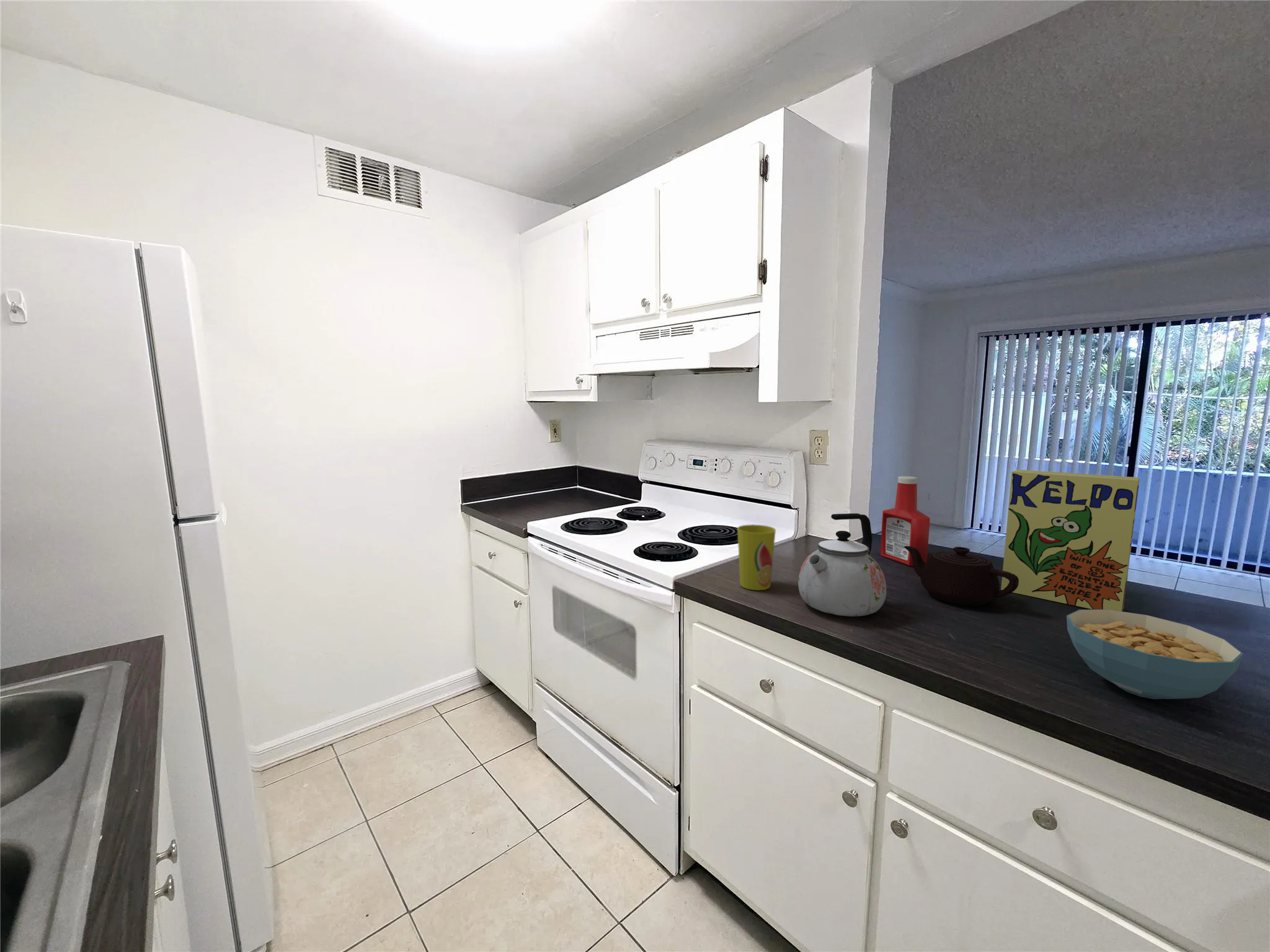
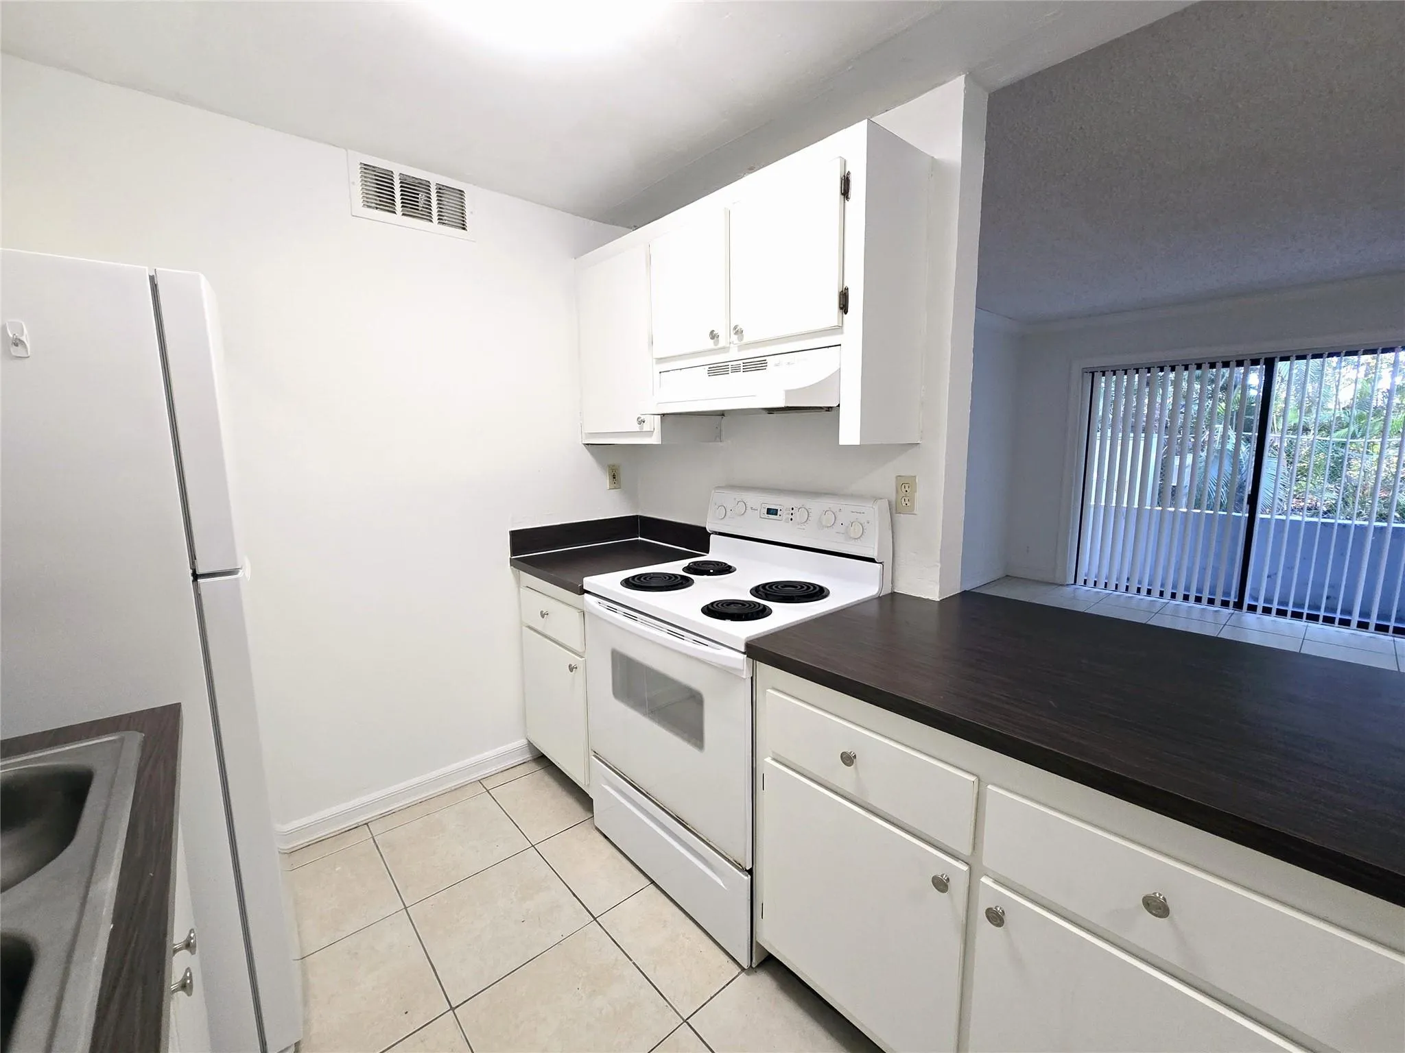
- cereal box [1000,469,1140,612]
- soap bottle [879,475,931,566]
- kettle [797,513,887,617]
- cereal bowl [1066,609,1244,700]
- cup [737,524,776,591]
- teapot [904,546,1019,606]
